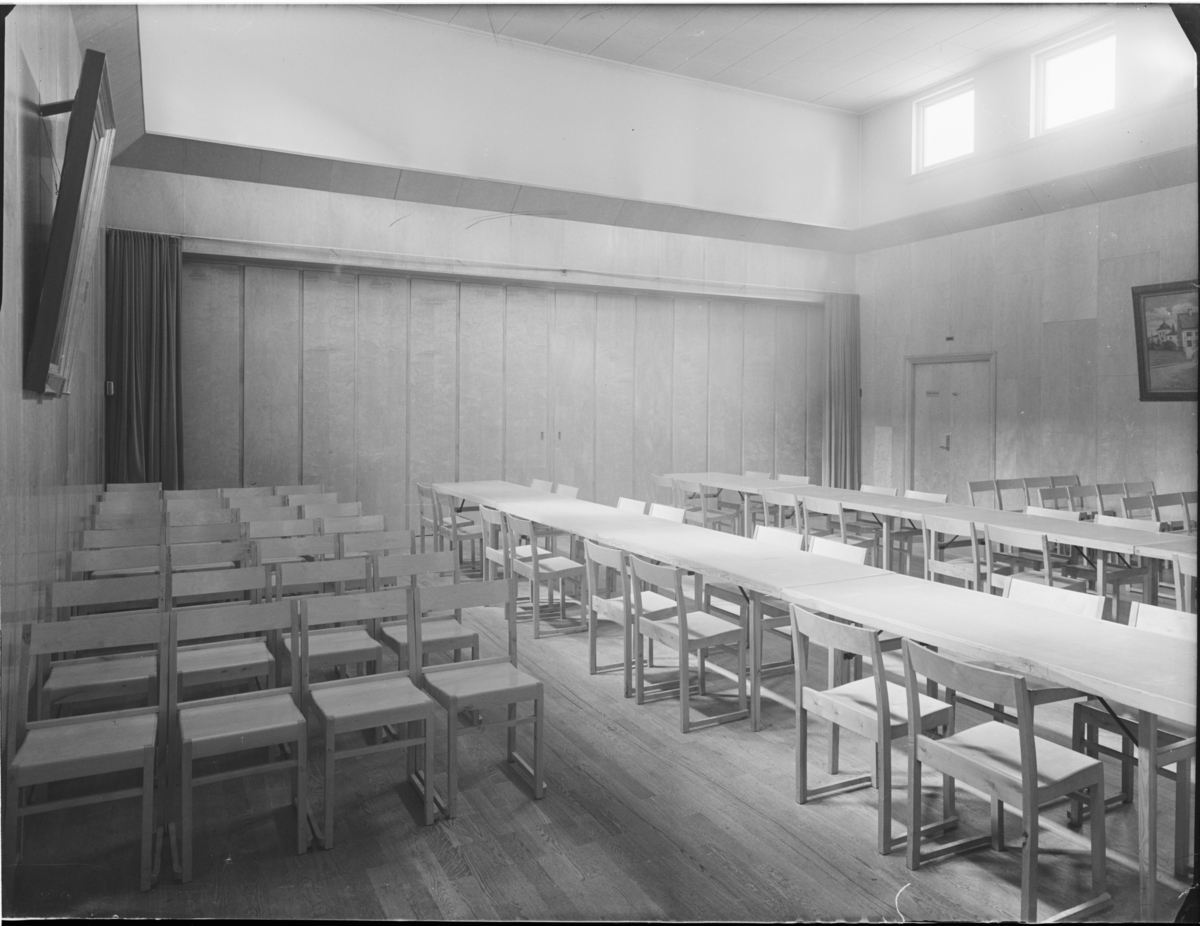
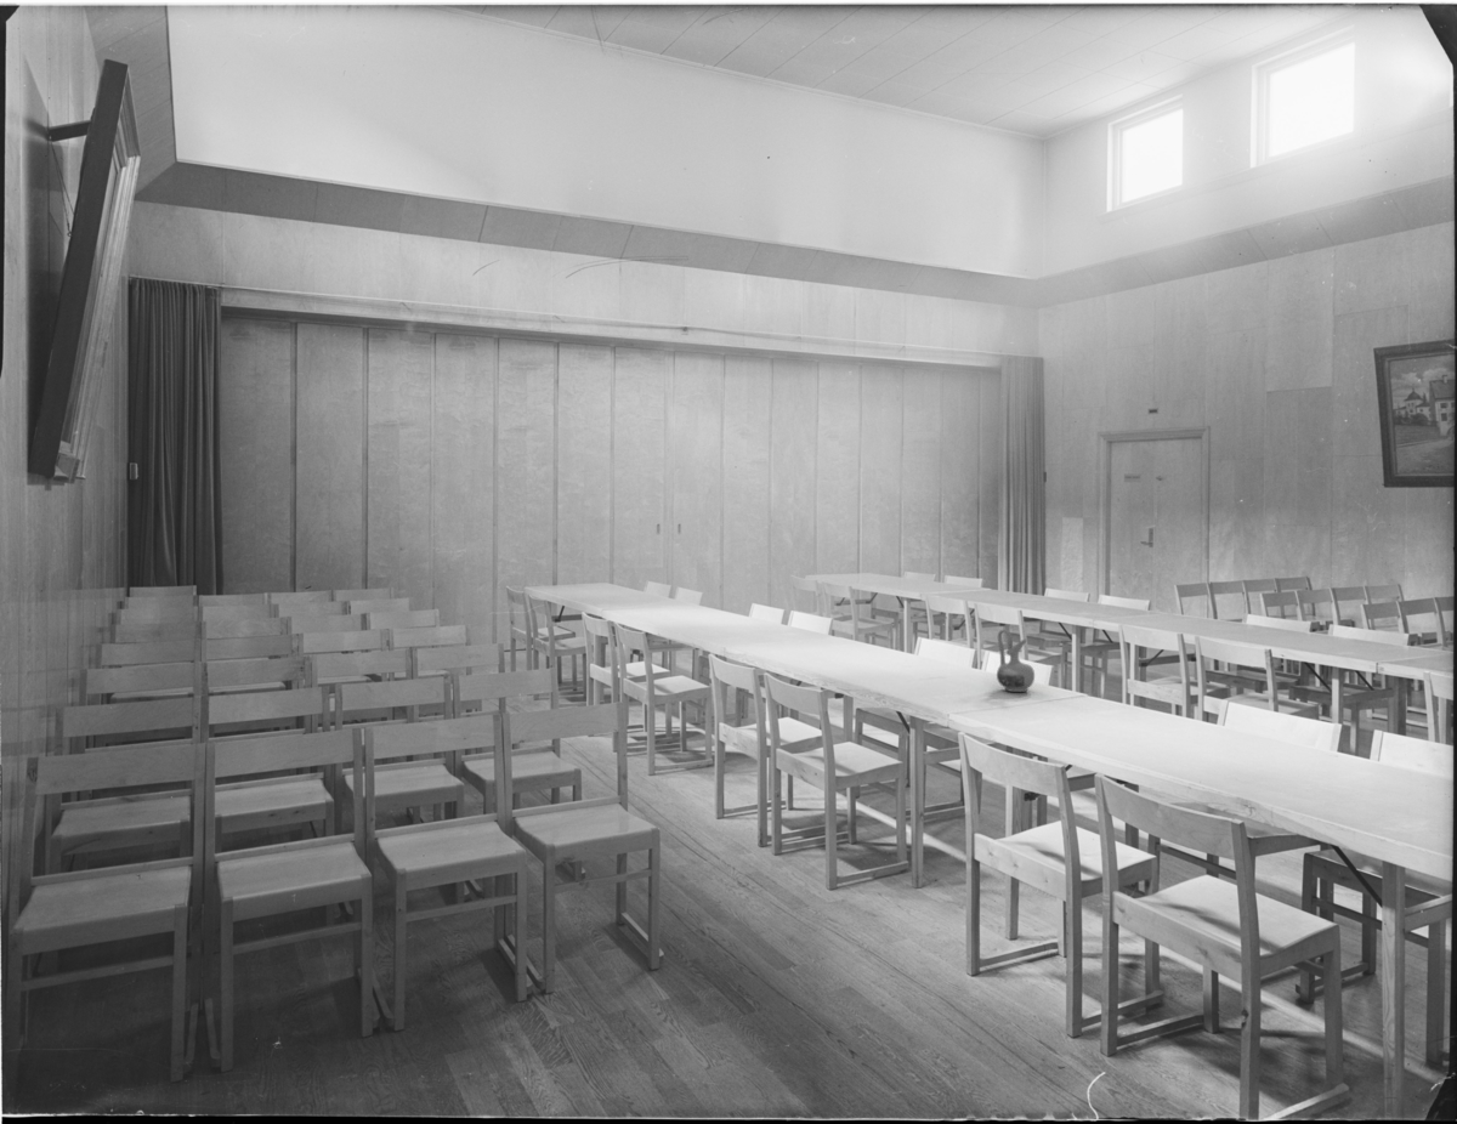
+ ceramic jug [996,629,1036,693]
